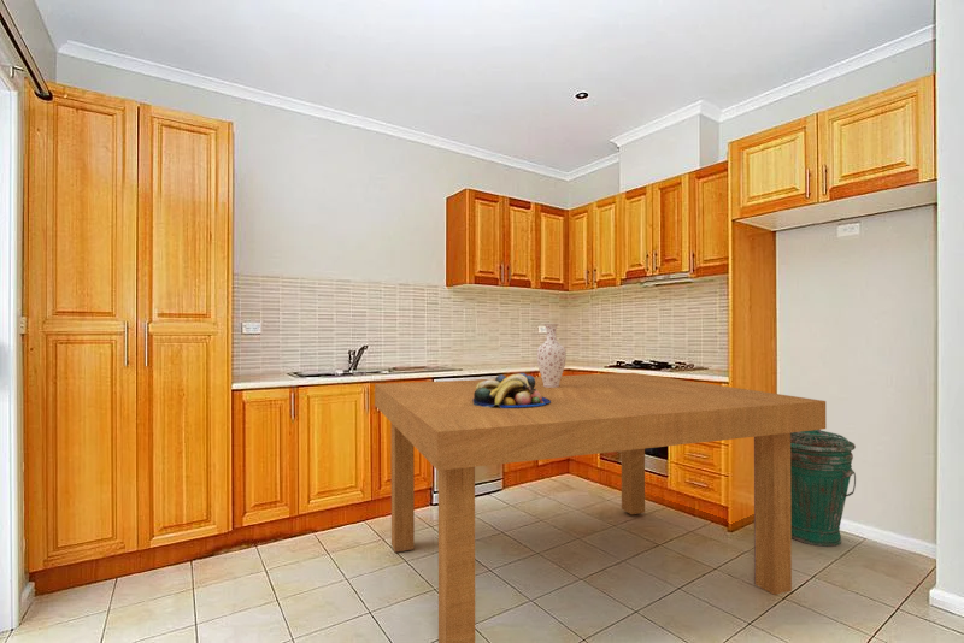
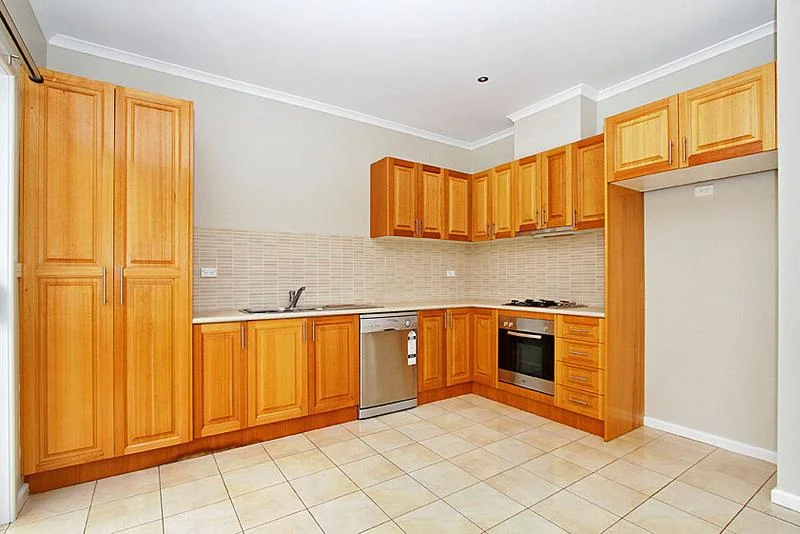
- dining table [374,372,827,643]
- trash can [790,430,857,548]
- fruit bowl [472,372,551,408]
- vase [535,323,568,388]
